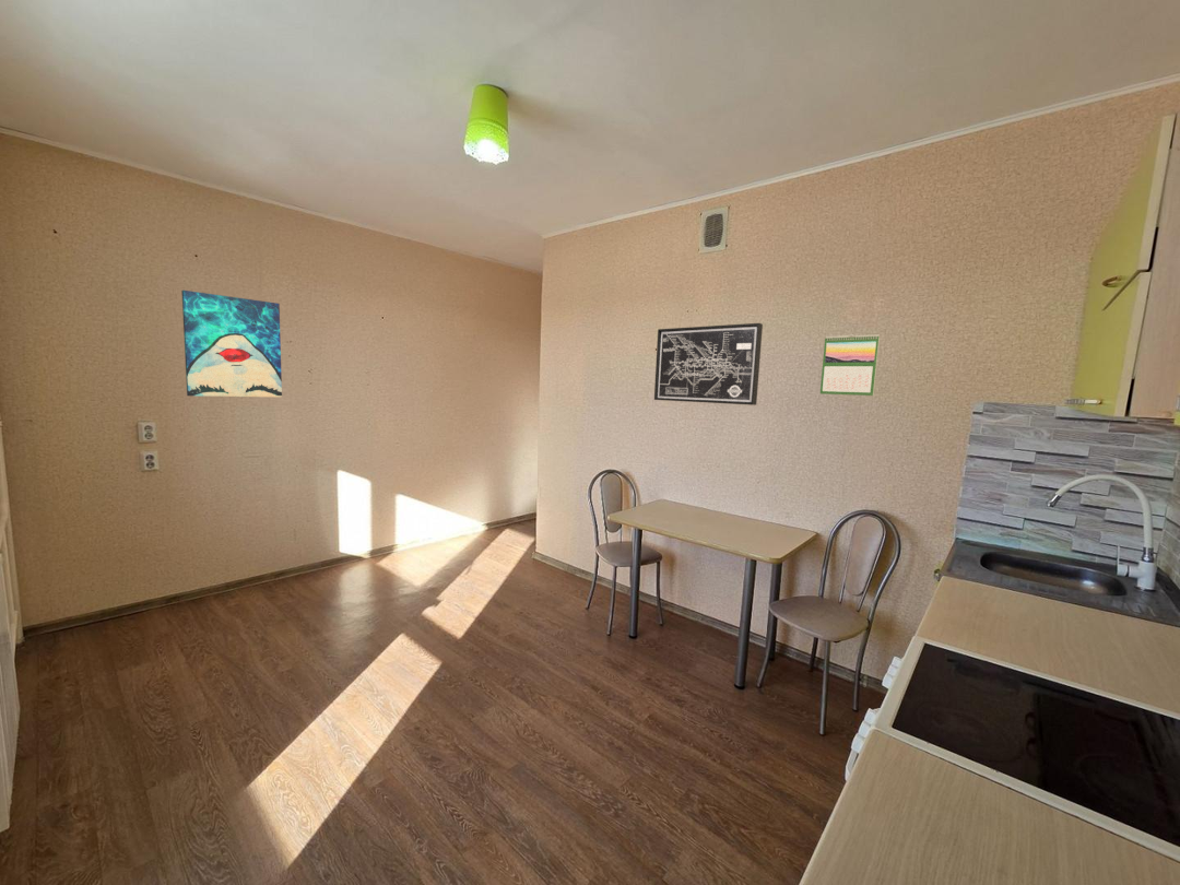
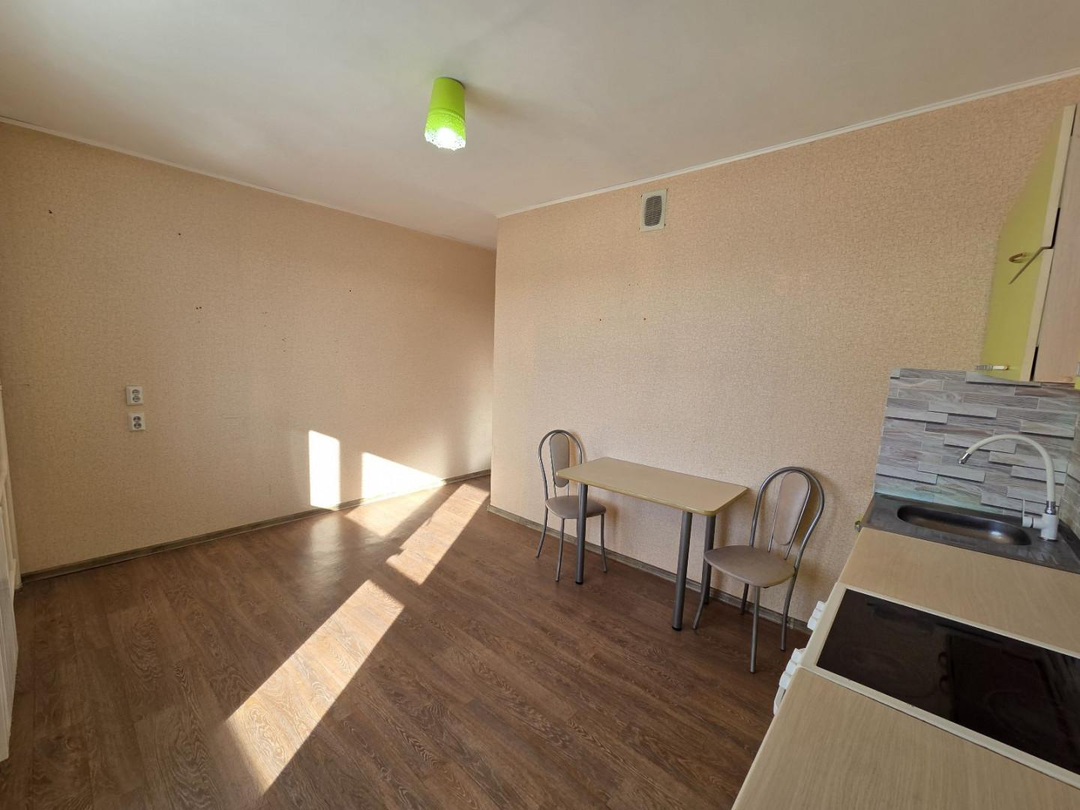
- wall art [180,290,283,398]
- calendar [819,333,881,397]
- wall art [653,322,764,406]
